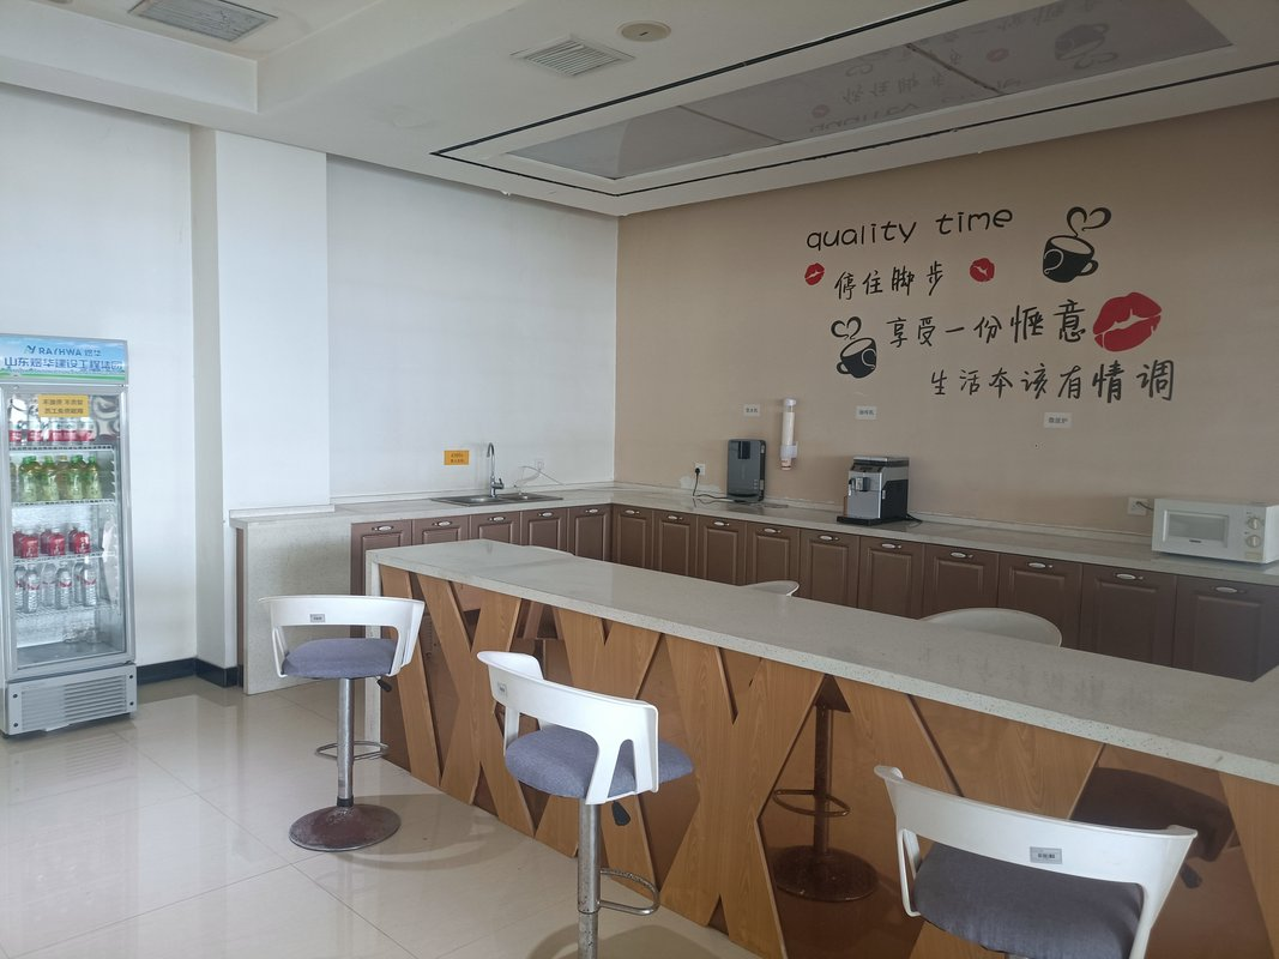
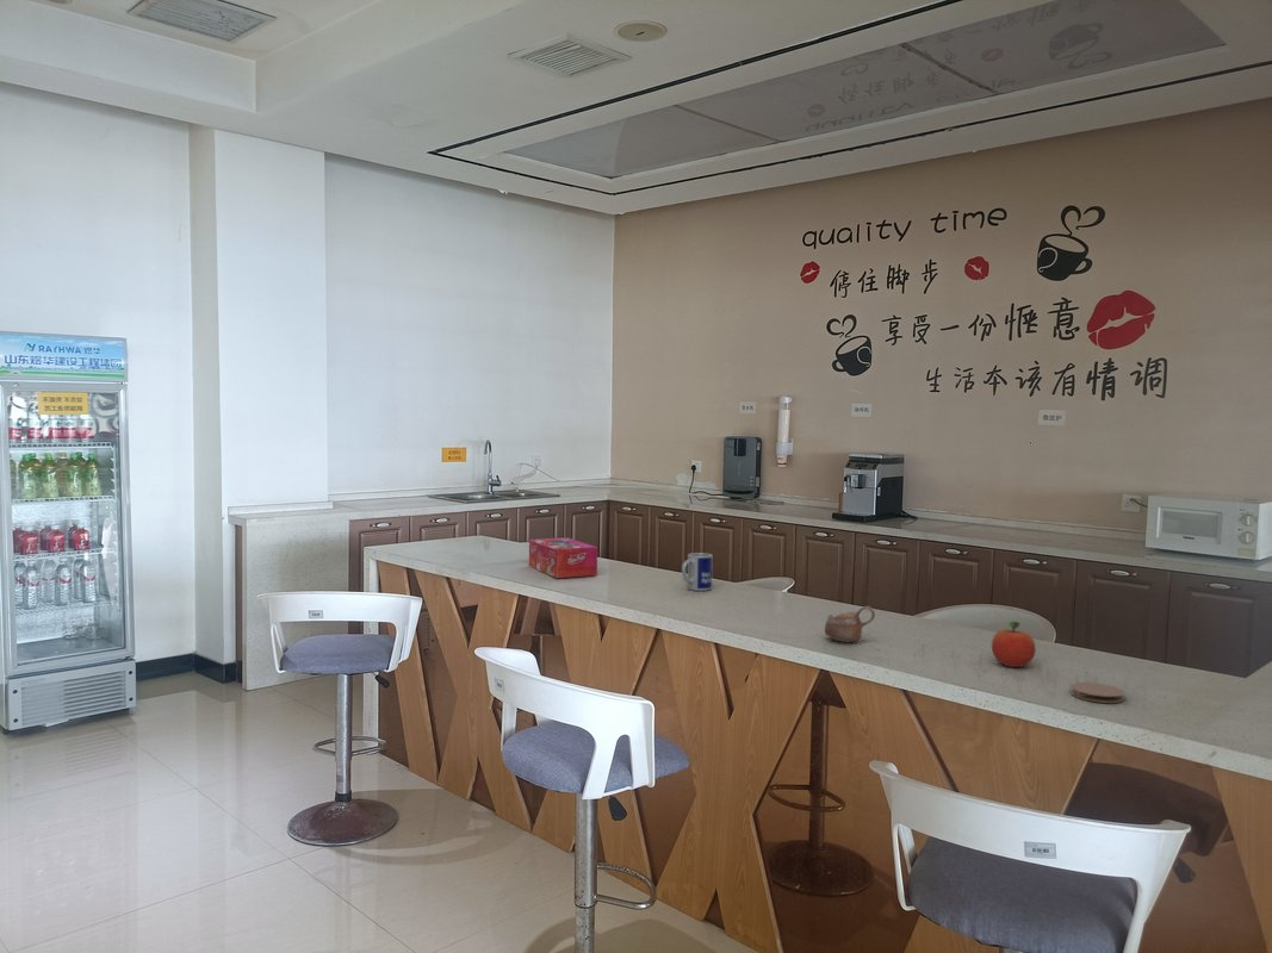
+ coaster [1069,681,1125,704]
+ cup [824,605,876,643]
+ fruit [991,621,1037,668]
+ mug [681,552,714,592]
+ tissue box [528,537,598,579]
